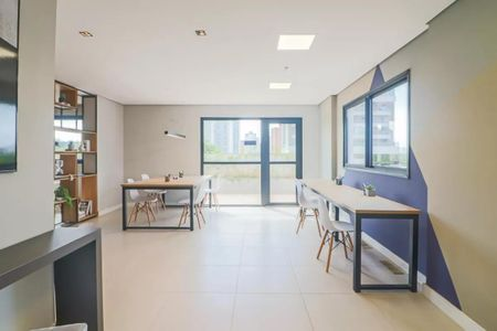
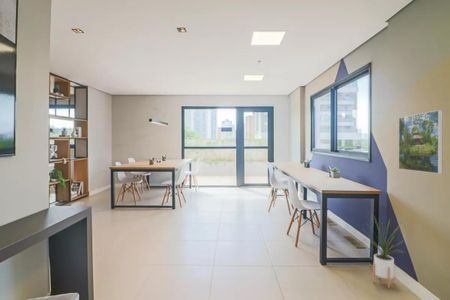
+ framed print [398,109,444,175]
+ house plant [362,213,405,289]
